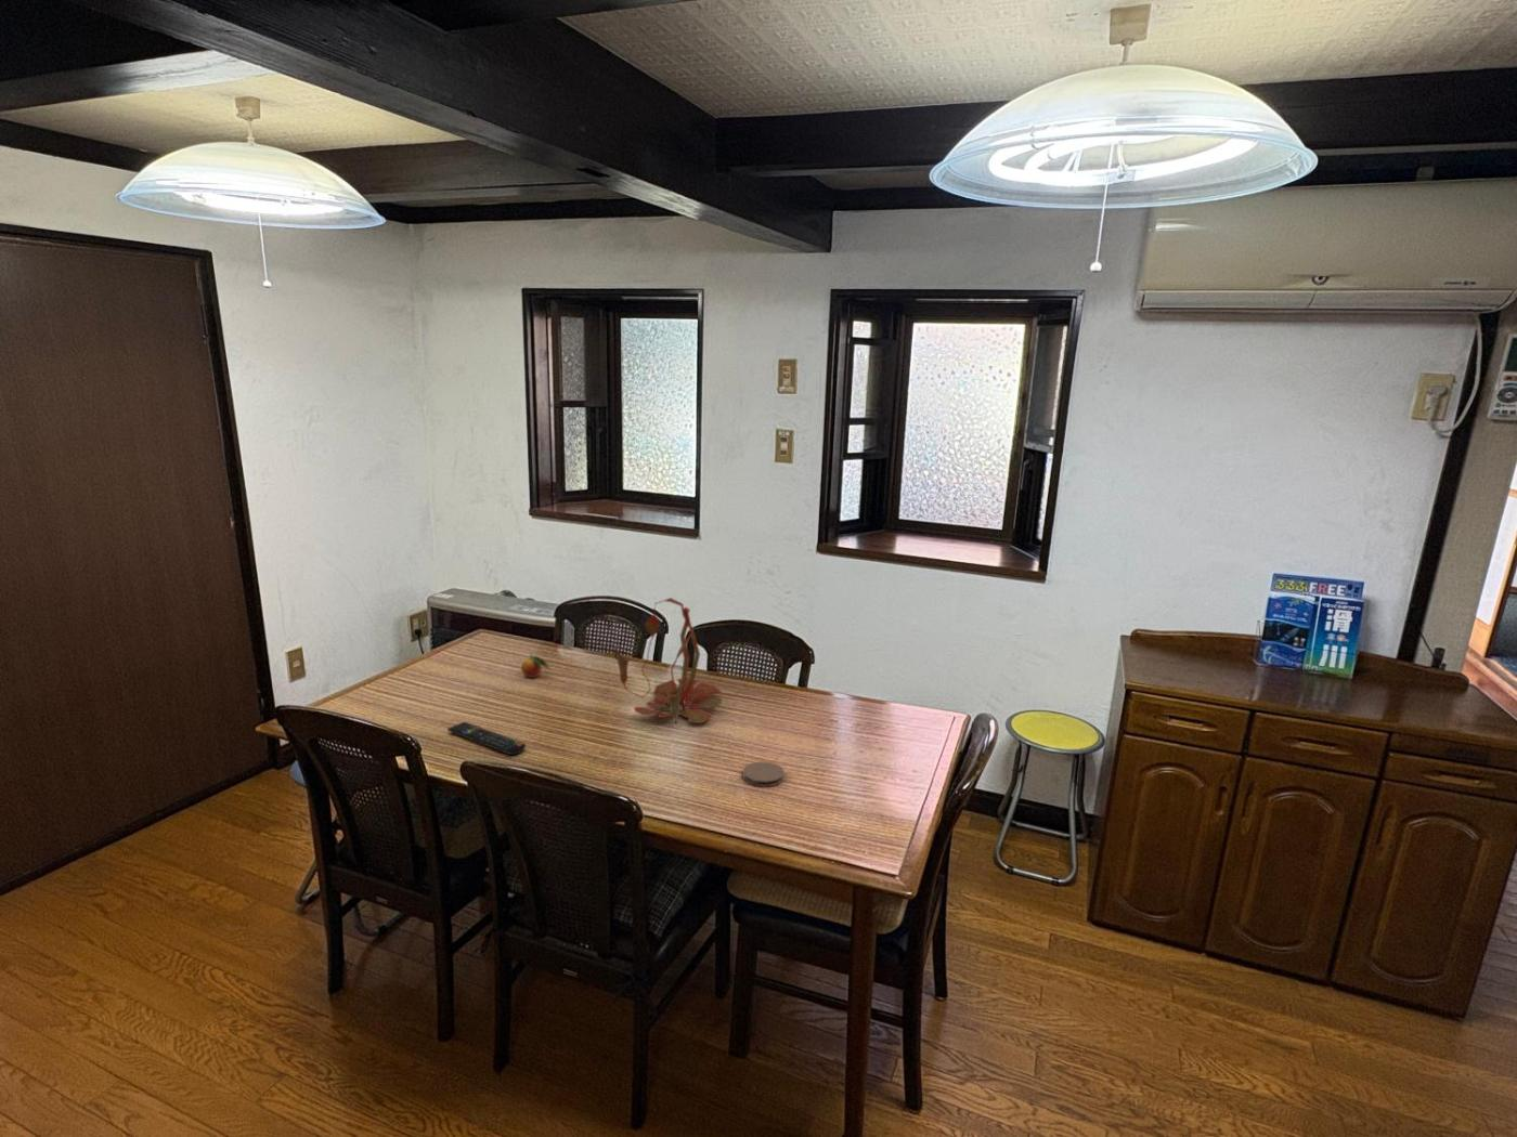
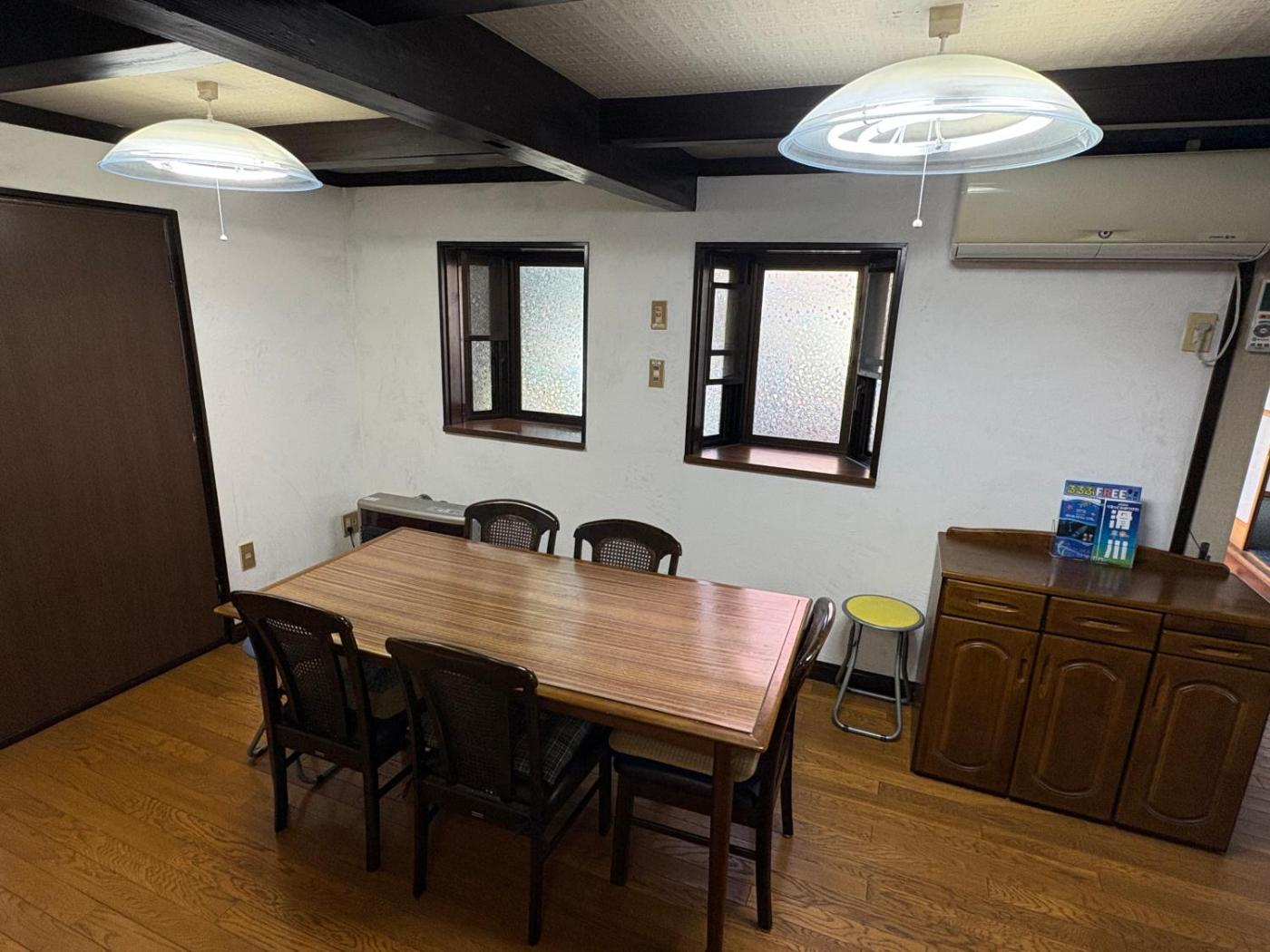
- coaster [742,760,786,787]
- plant [613,597,723,725]
- remote control [447,720,527,756]
- fruit [520,654,552,678]
